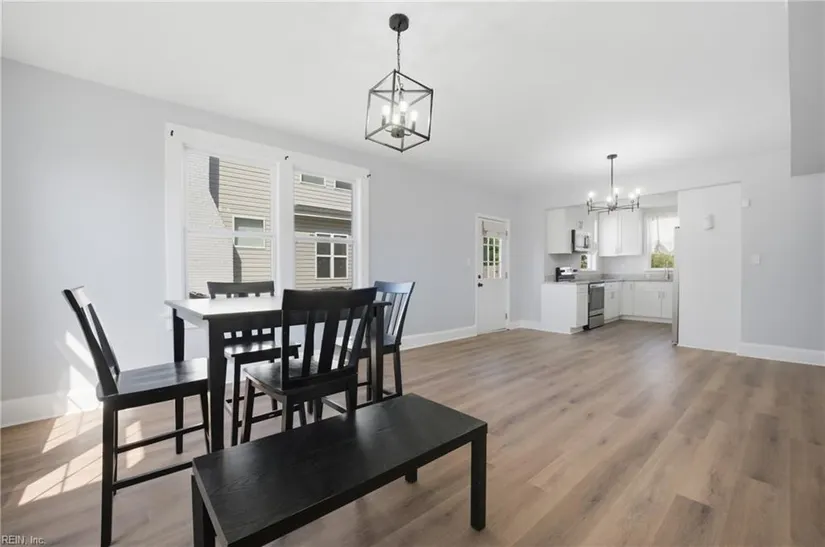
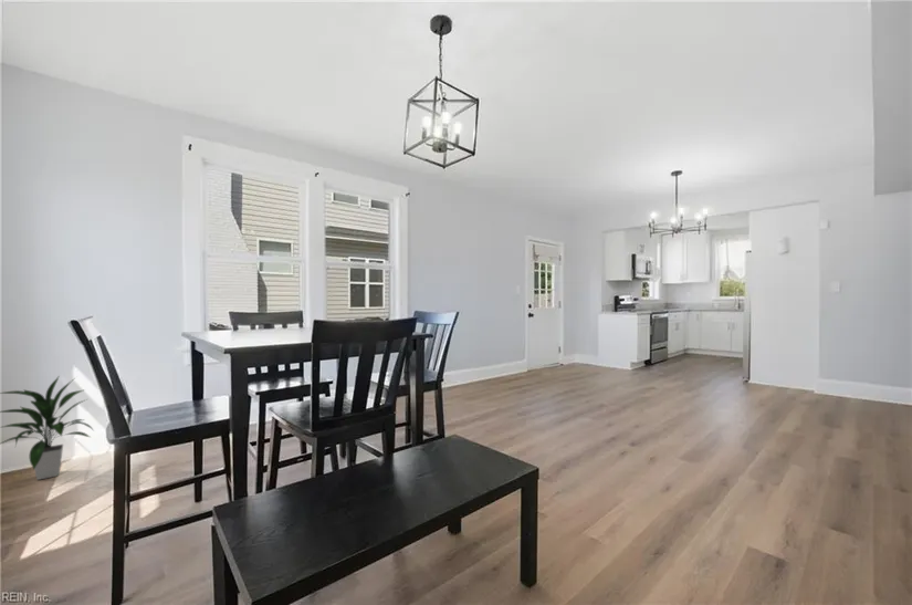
+ indoor plant [0,374,95,481]
